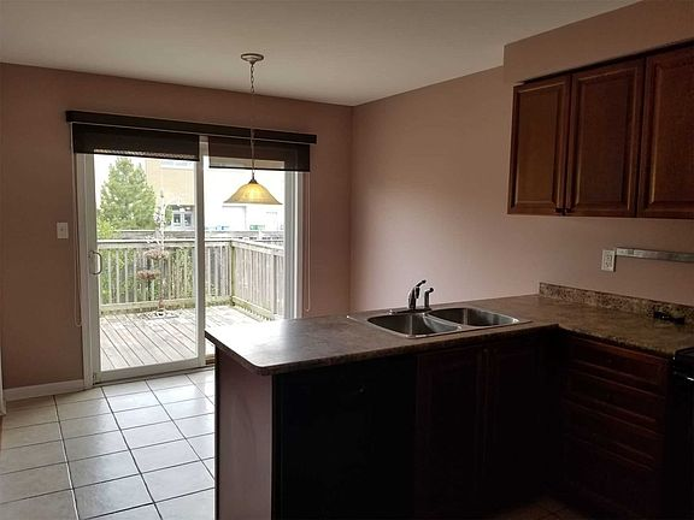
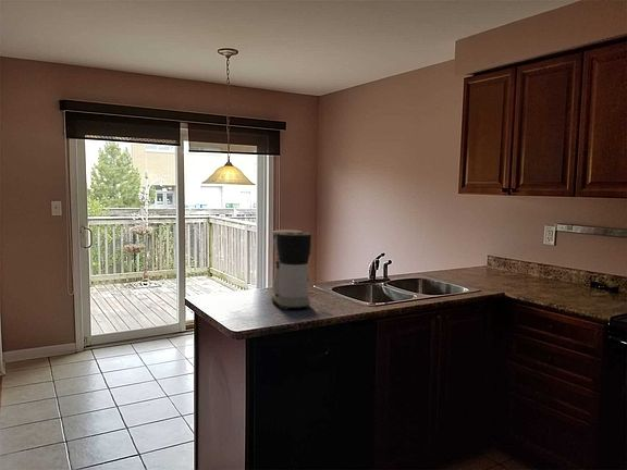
+ coffee maker [270,228,312,311]
